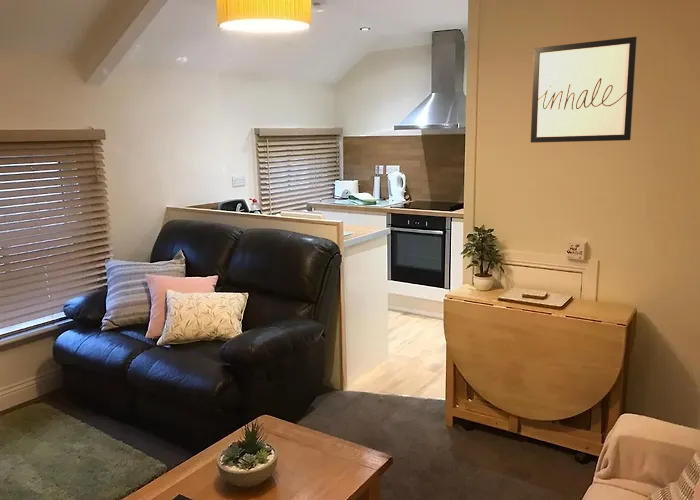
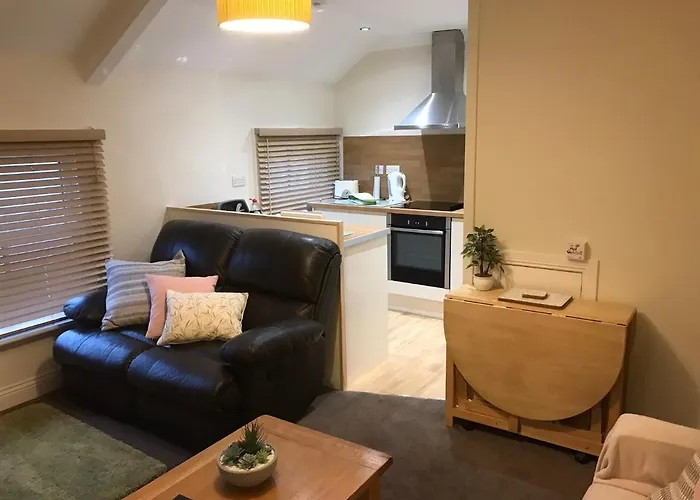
- wall art [530,36,638,144]
